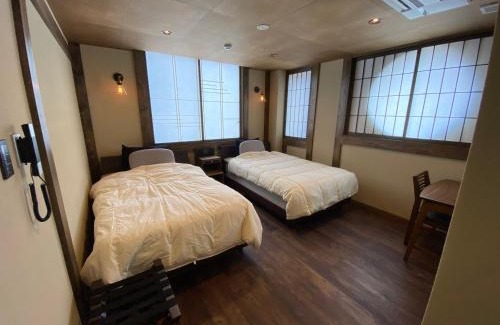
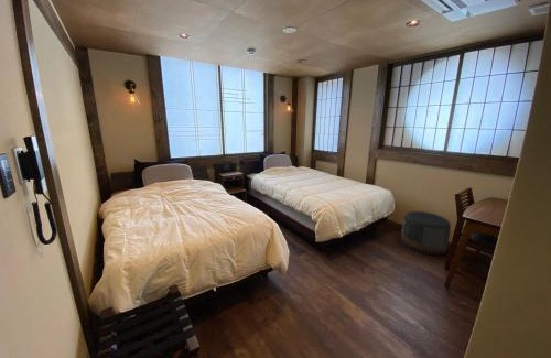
+ pouf [400,210,452,256]
